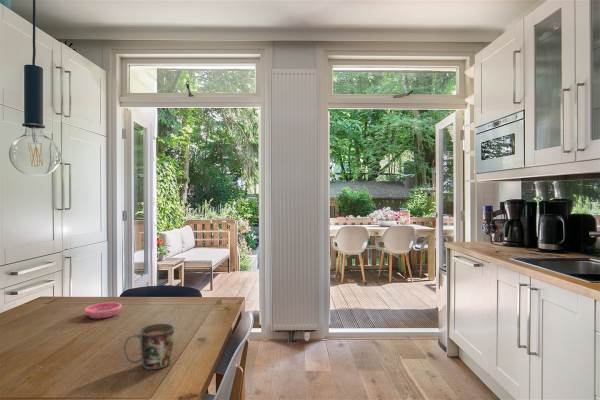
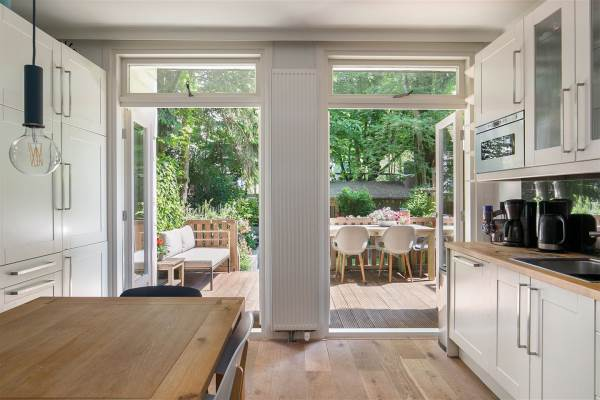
- mug [123,323,175,370]
- saucer [84,301,123,319]
